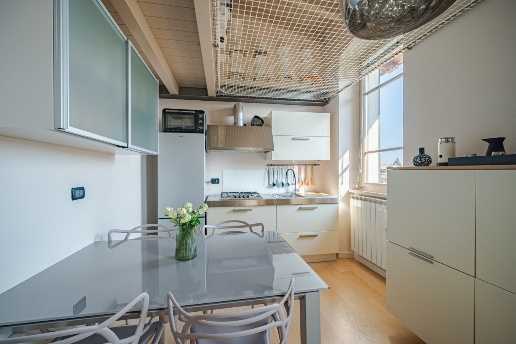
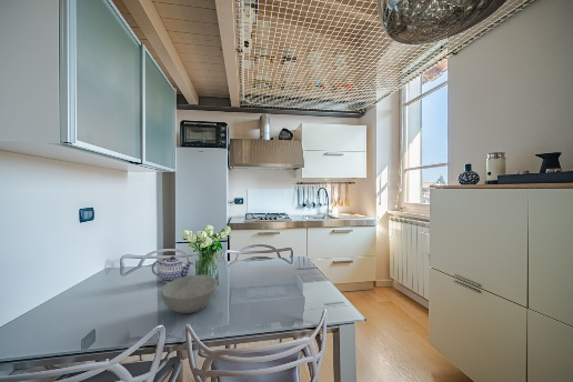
+ bowl [160,274,219,314]
+ teapot [151,255,194,284]
